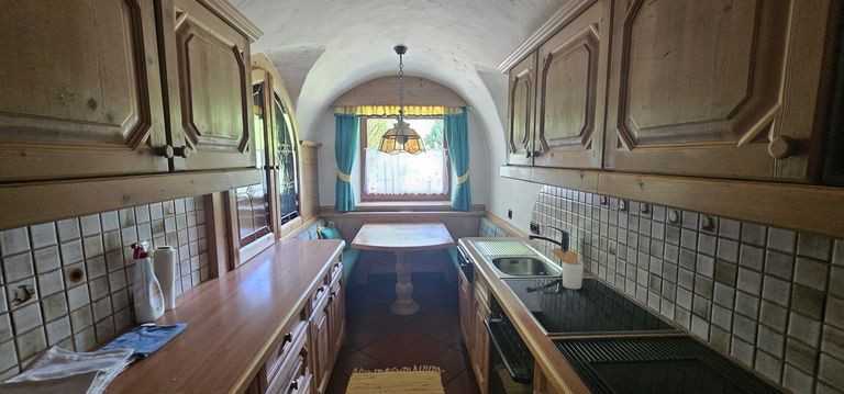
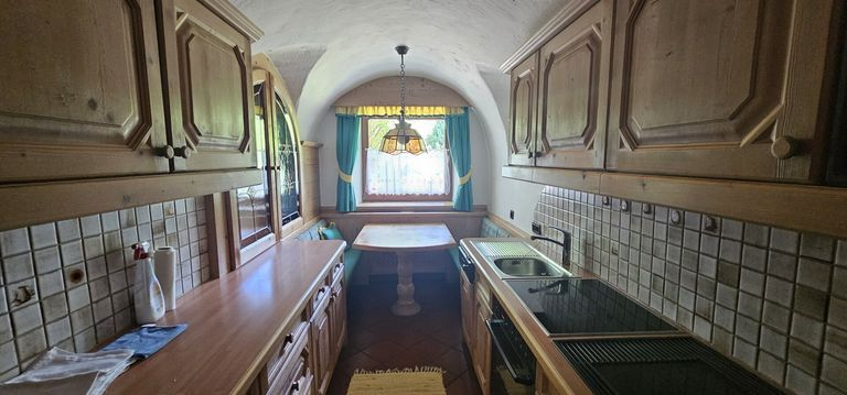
- utensil holder [551,247,585,290]
